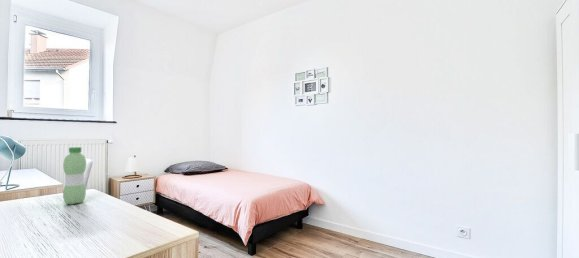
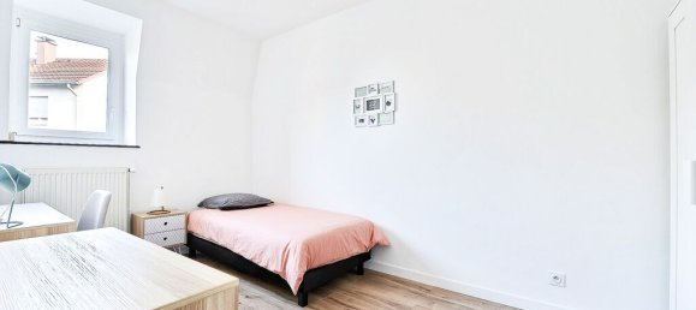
- water bottle [62,146,87,206]
